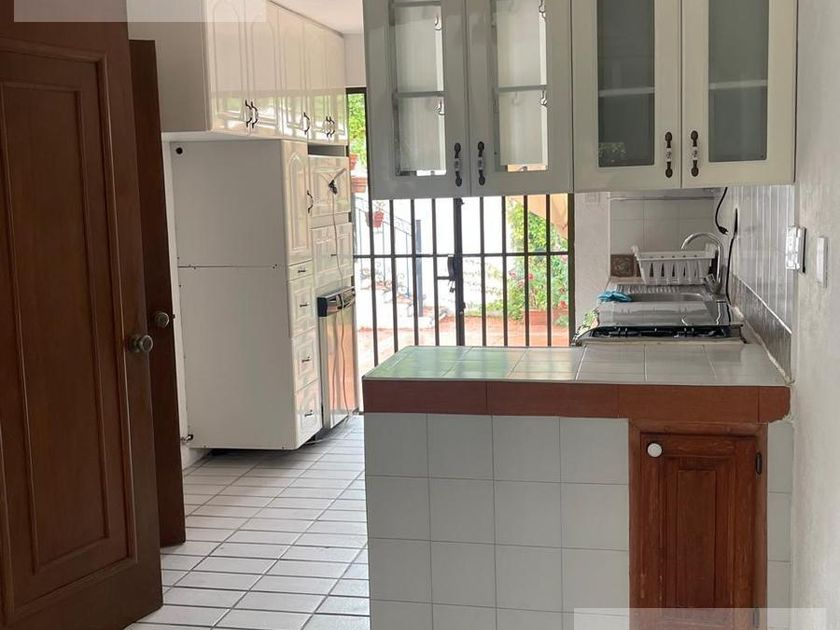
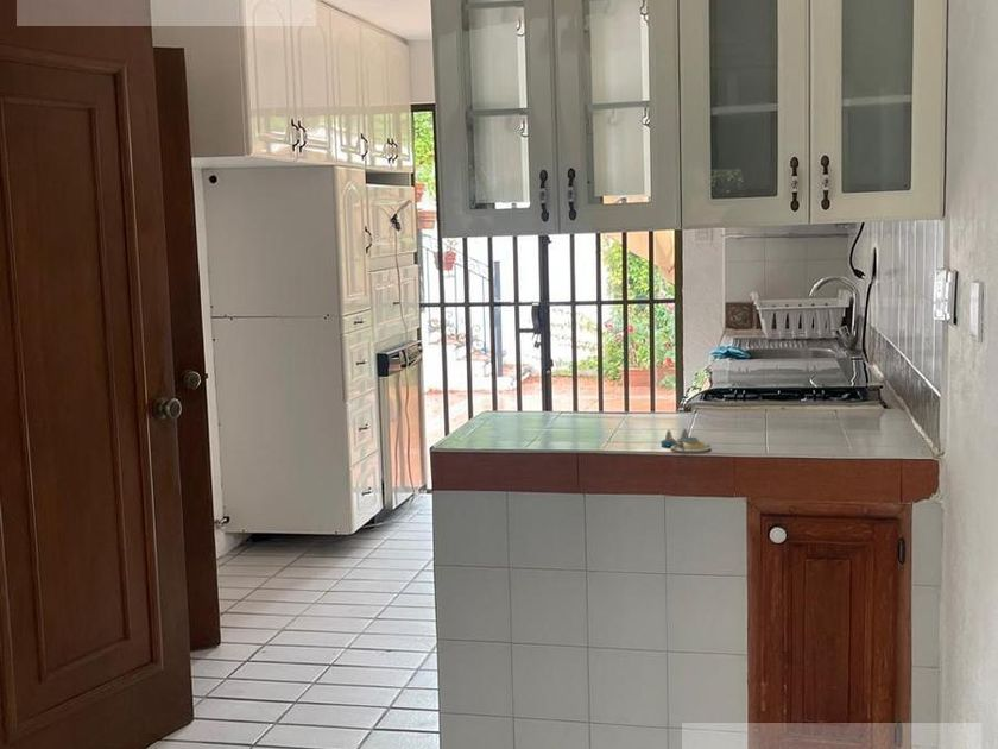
+ salt and pepper shaker set [659,427,712,453]
